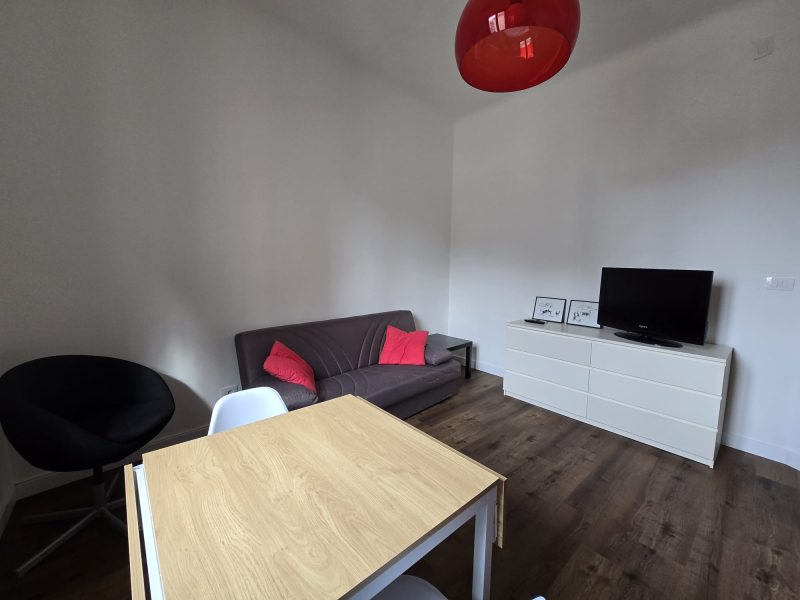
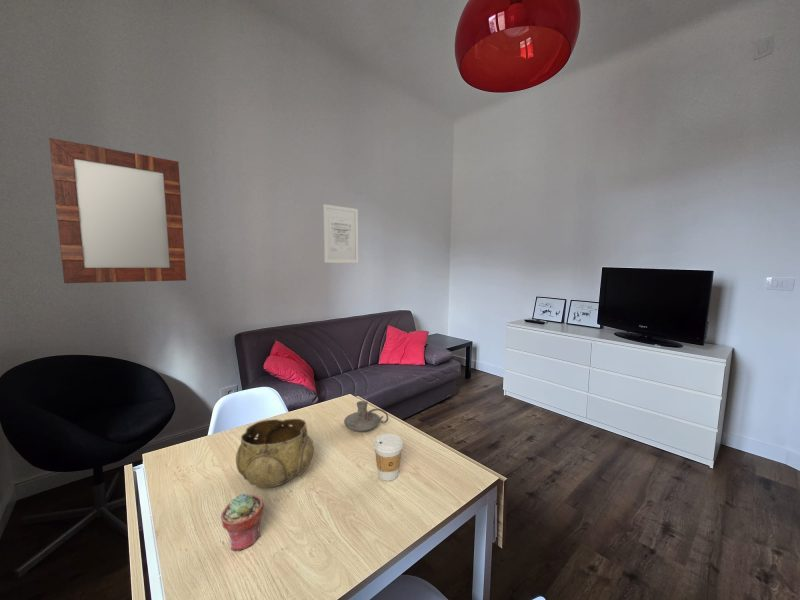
+ coffee cup [373,433,404,482]
+ home mirror [48,137,187,284]
+ decorative bowl [235,418,315,489]
+ potted succulent [220,492,265,552]
+ wall art [322,203,359,264]
+ candle holder [343,400,389,432]
